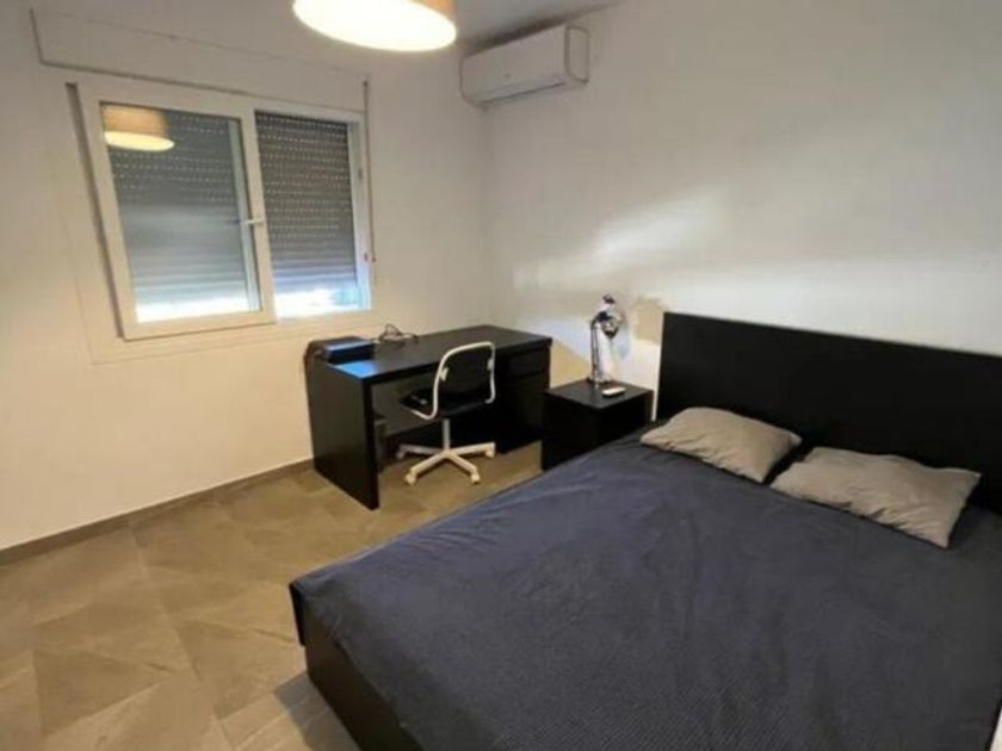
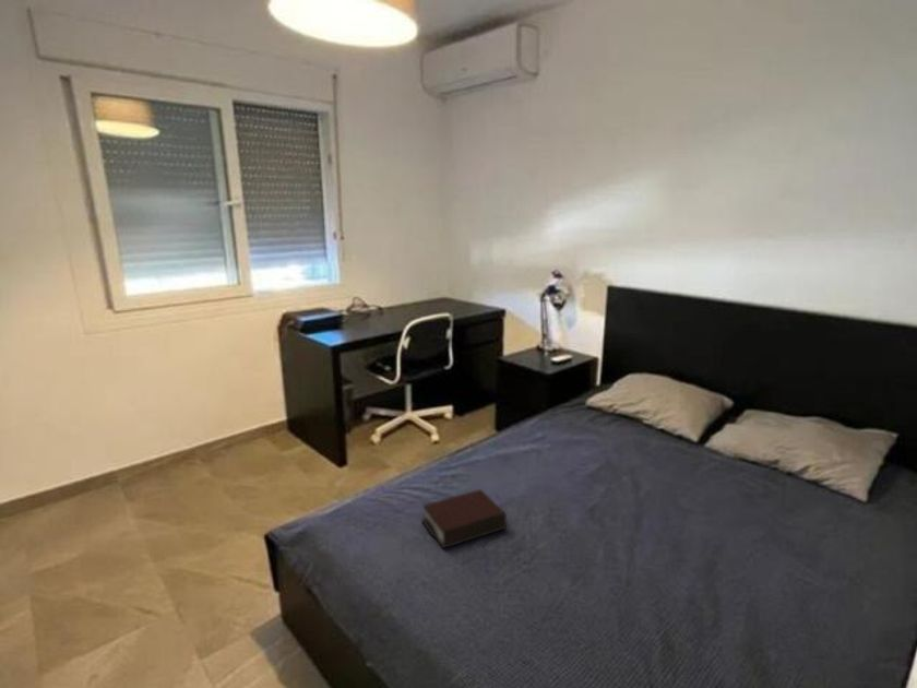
+ bible [420,488,508,549]
